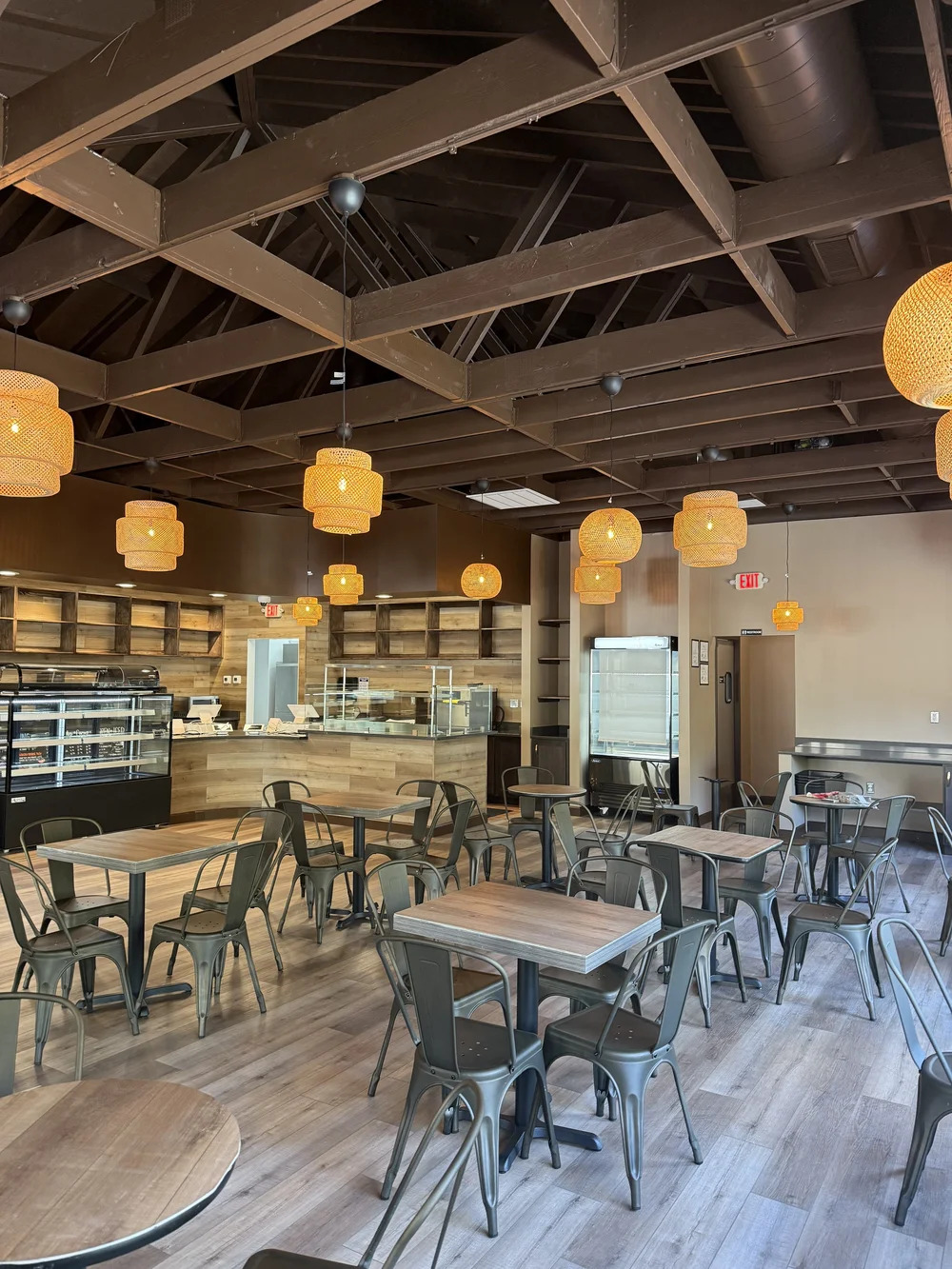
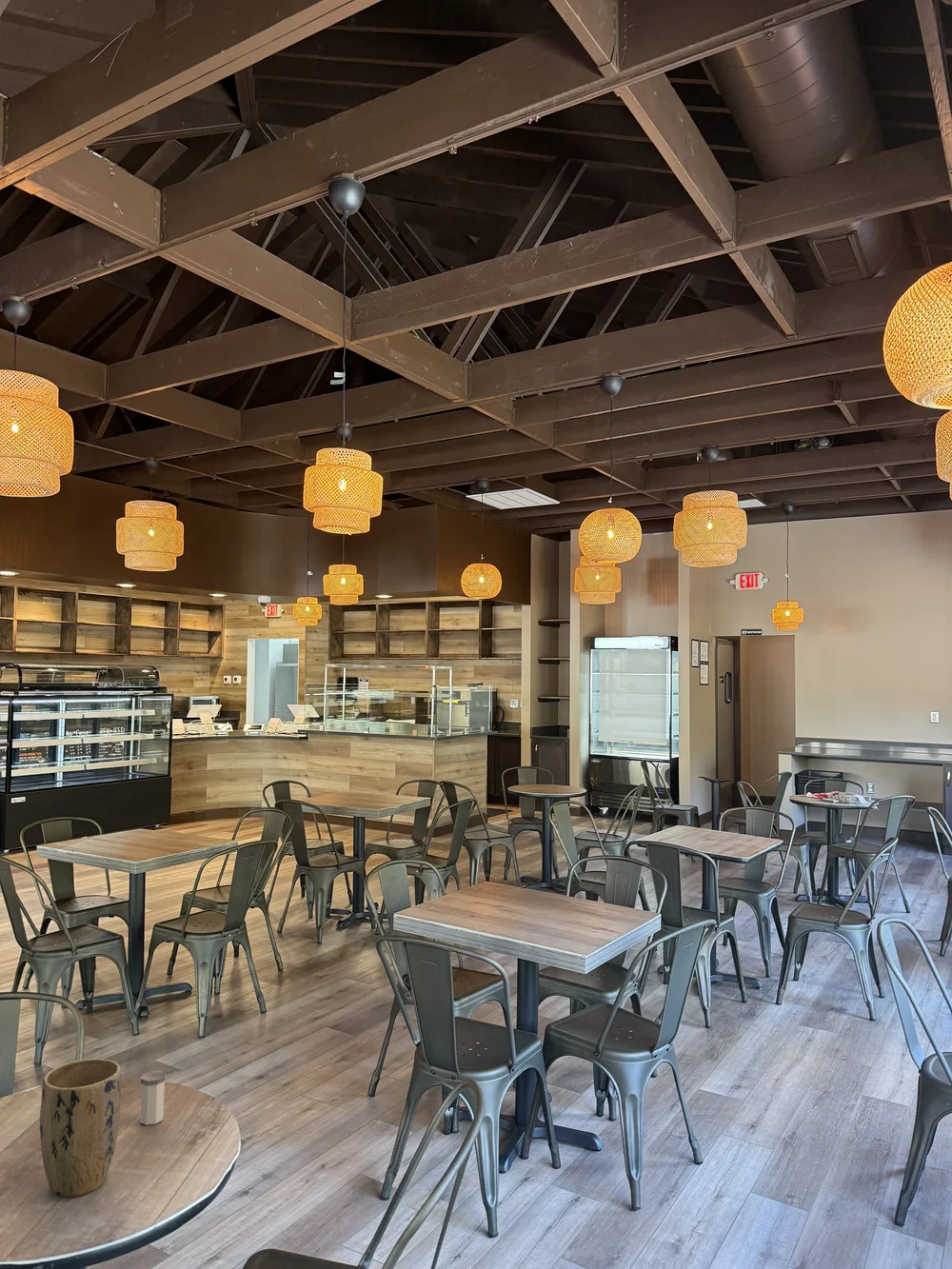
+ plant pot [39,1058,122,1199]
+ salt shaker [140,1069,167,1126]
